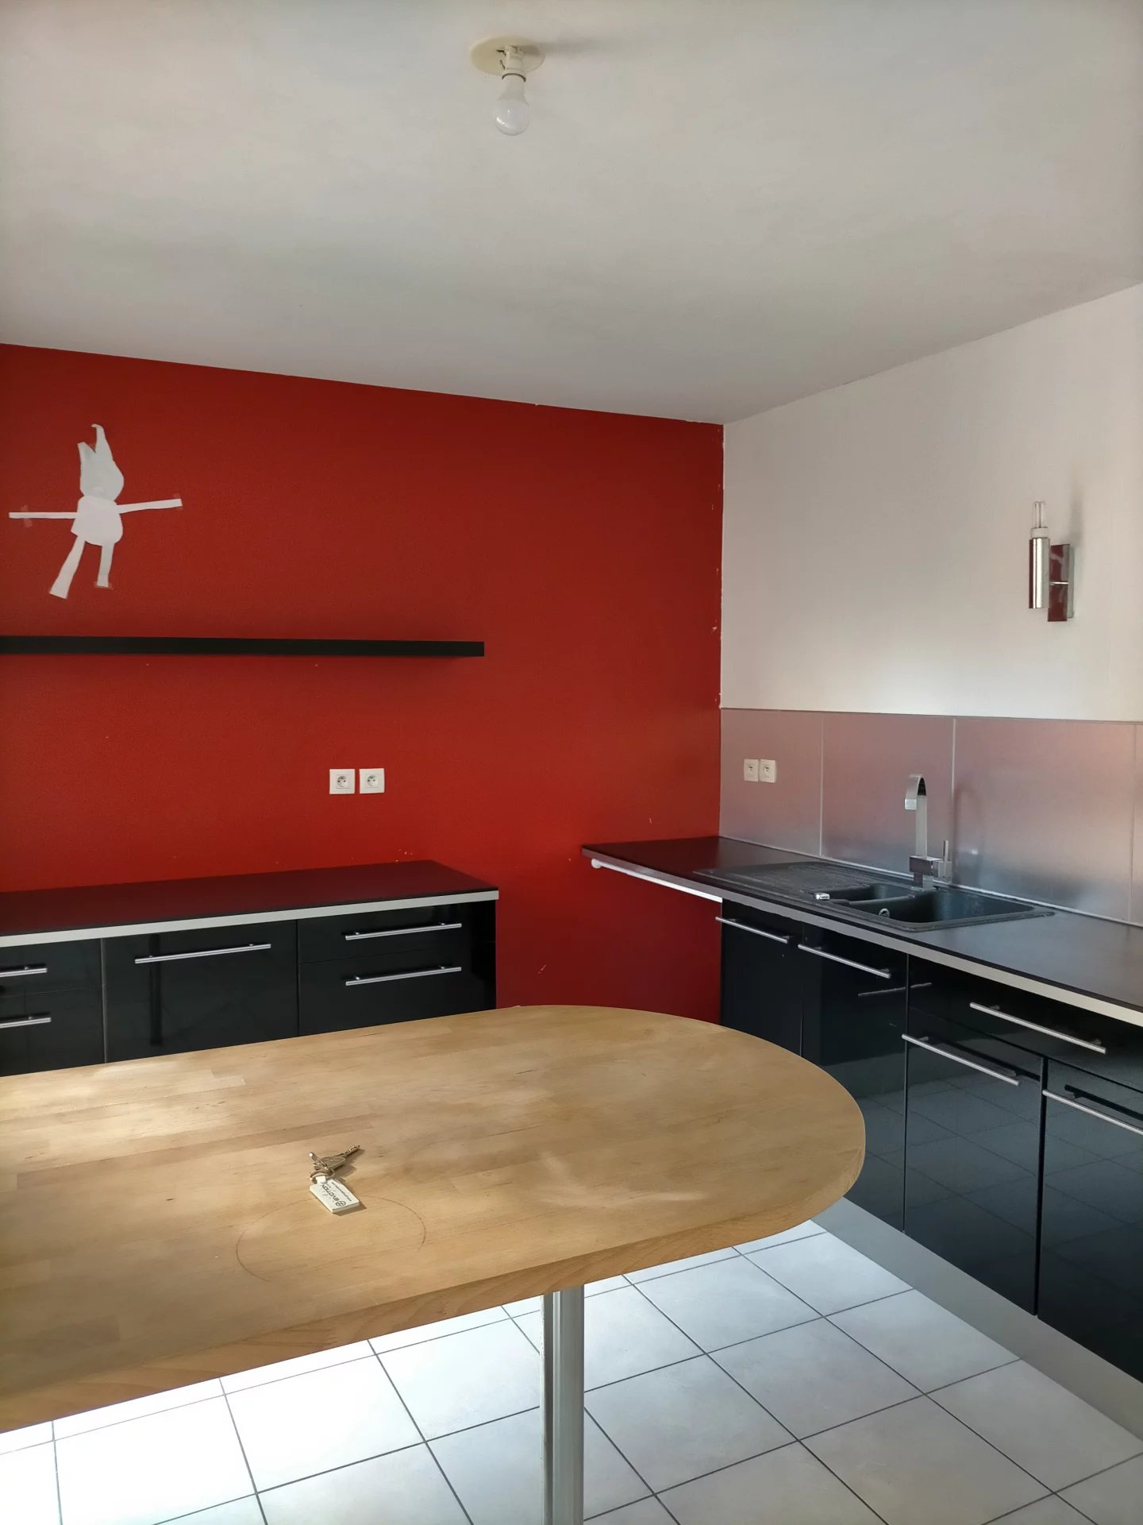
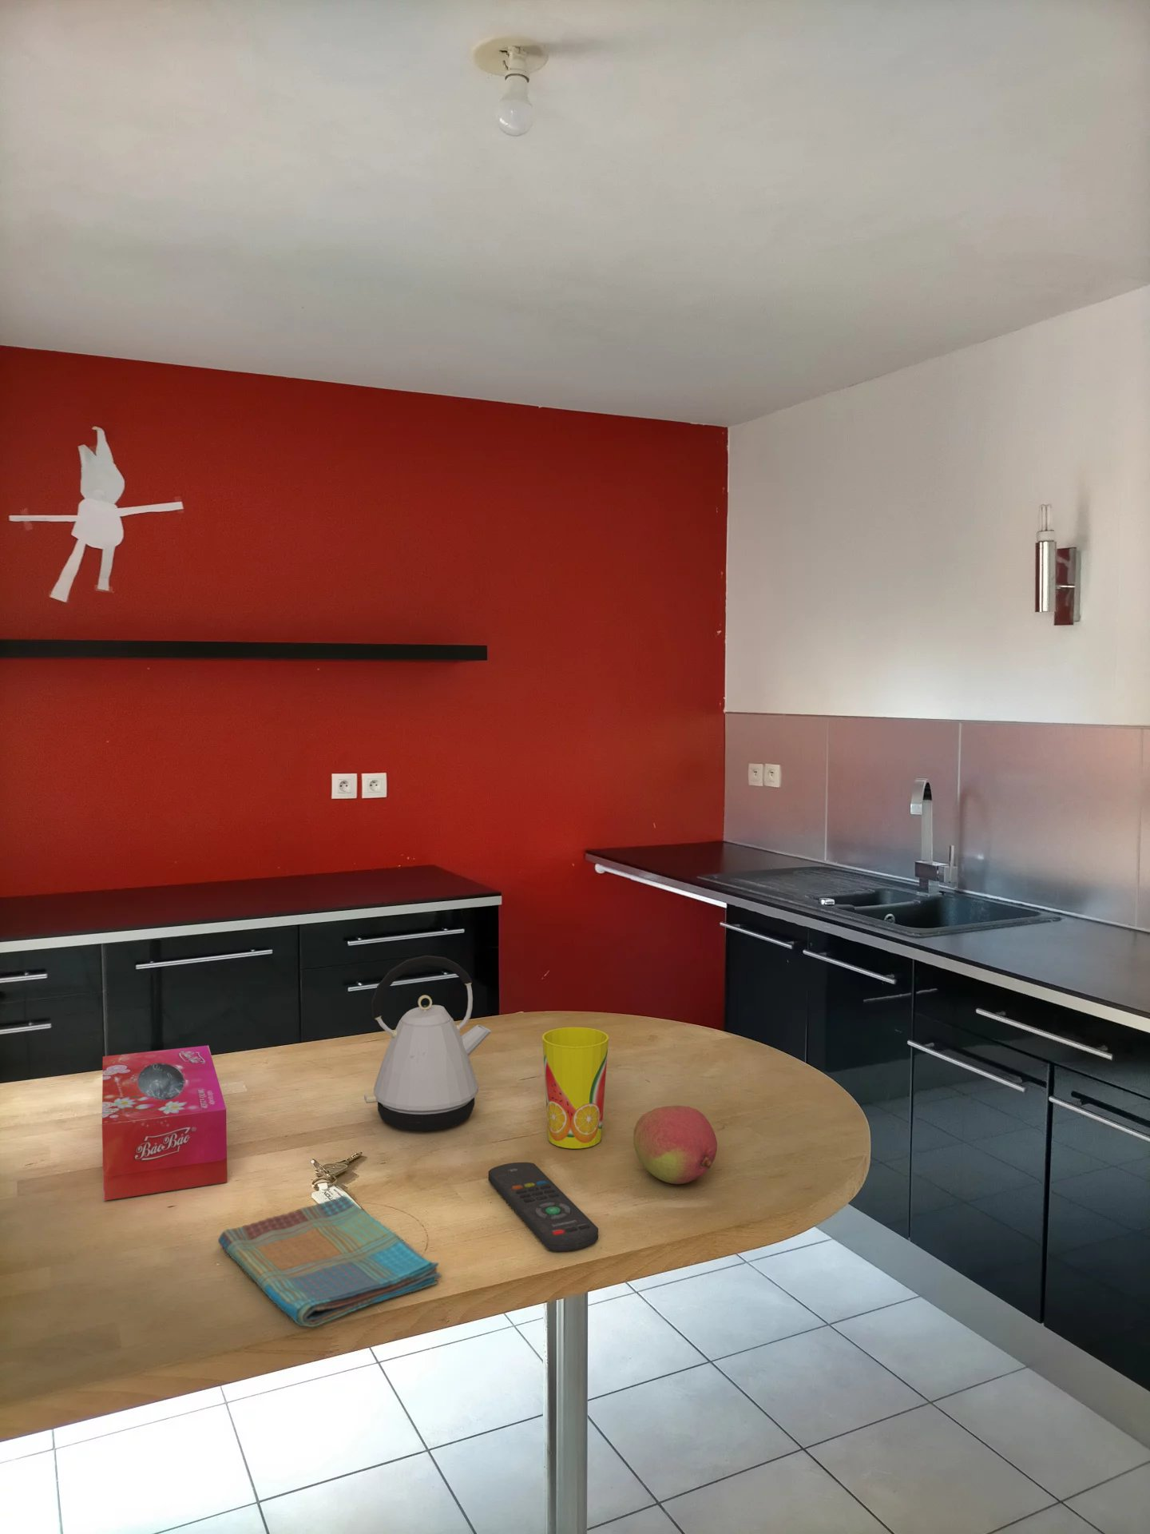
+ fruit [633,1105,718,1185]
+ cup [541,1027,609,1150]
+ kettle [364,954,492,1132]
+ tissue box [101,1045,227,1202]
+ remote control [488,1162,599,1253]
+ dish towel [217,1195,442,1327]
